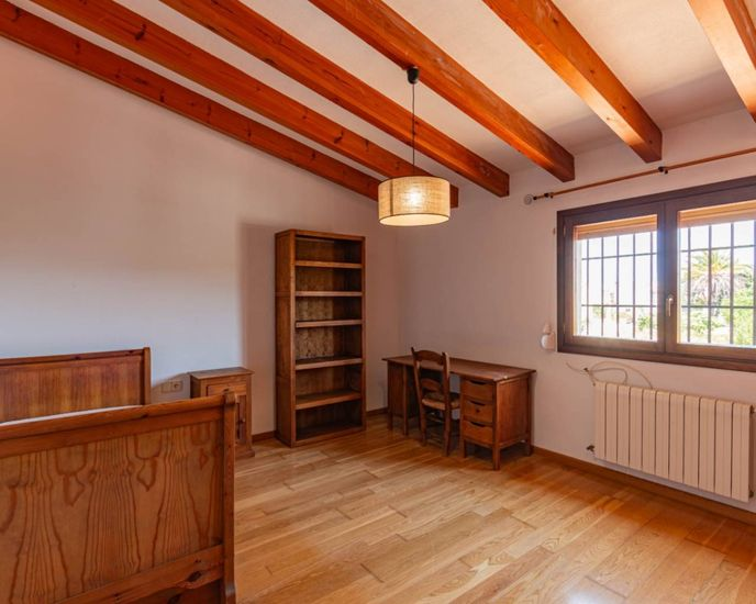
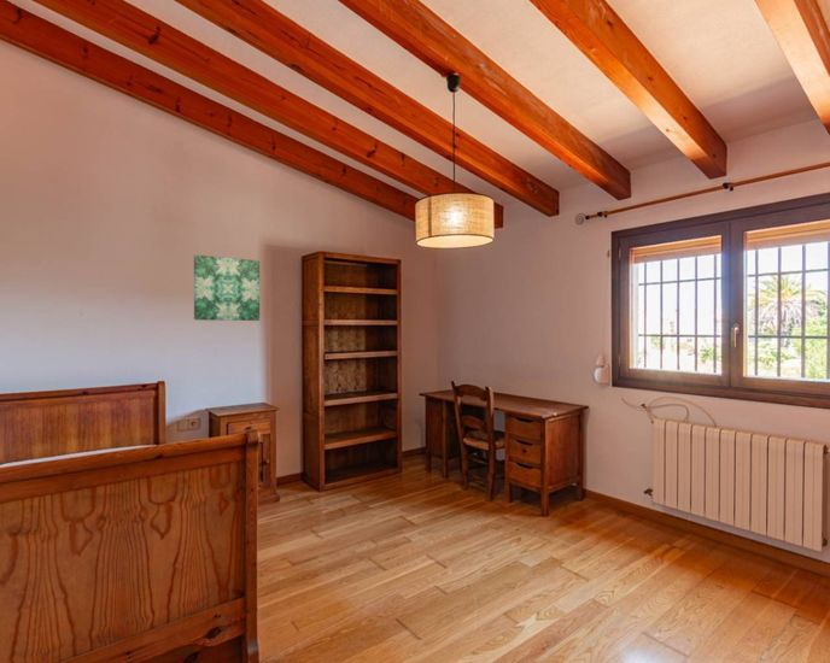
+ wall art [193,254,261,322]
